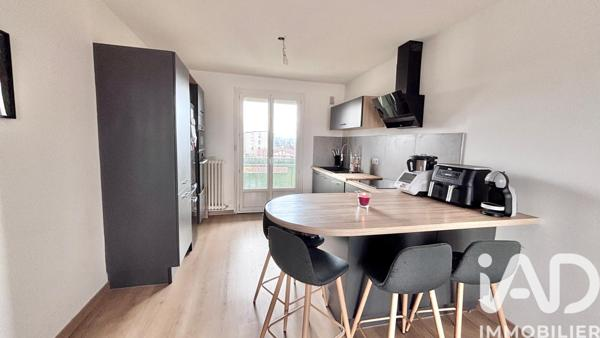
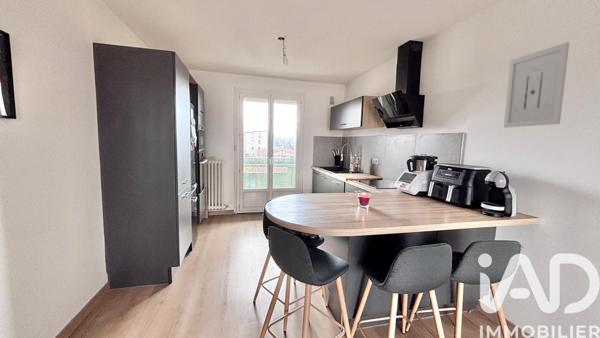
+ wall art [503,41,570,129]
